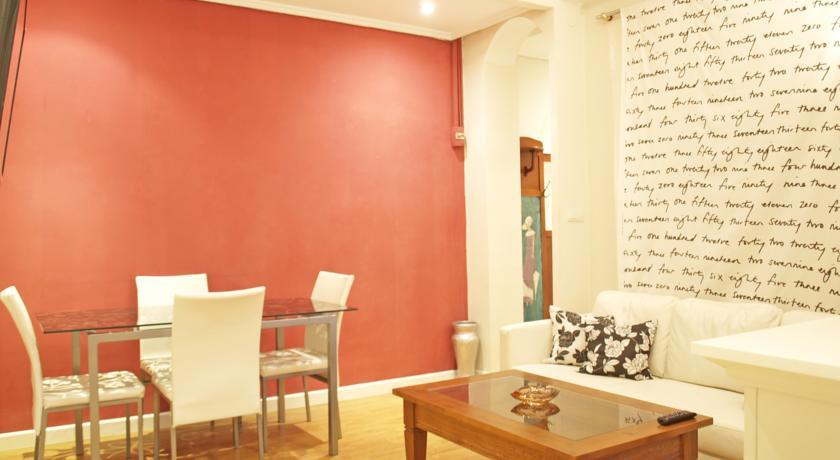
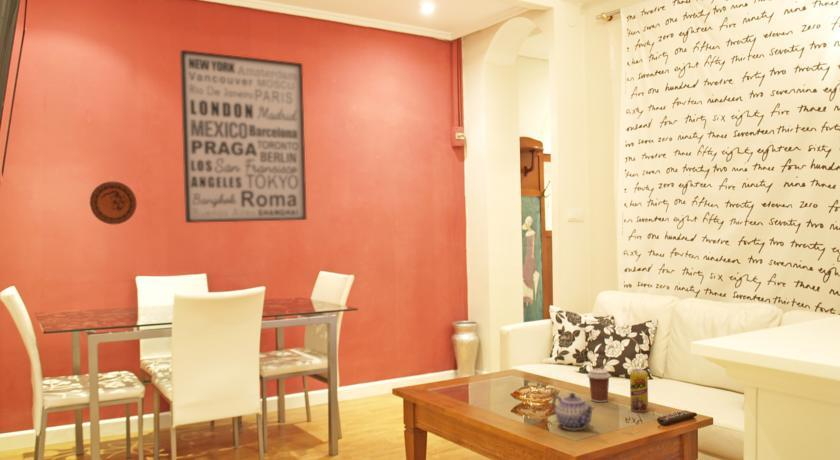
+ wall art [179,49,308,224]
+ decorative plate [89,181,138,225]
+ teapot [551,392,596,431]
+ coffee cup [586,368,612,403]
+ beverage can [629,368,649,413]
